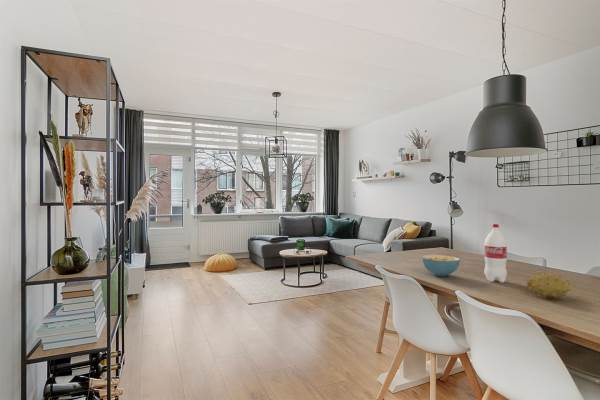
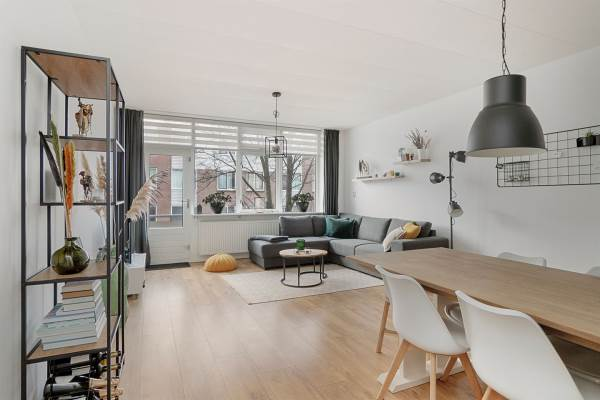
- cereal bowl [421,254,461,277]
- bottle [483,223,508,284]
- fruit [526,271,571,300]
